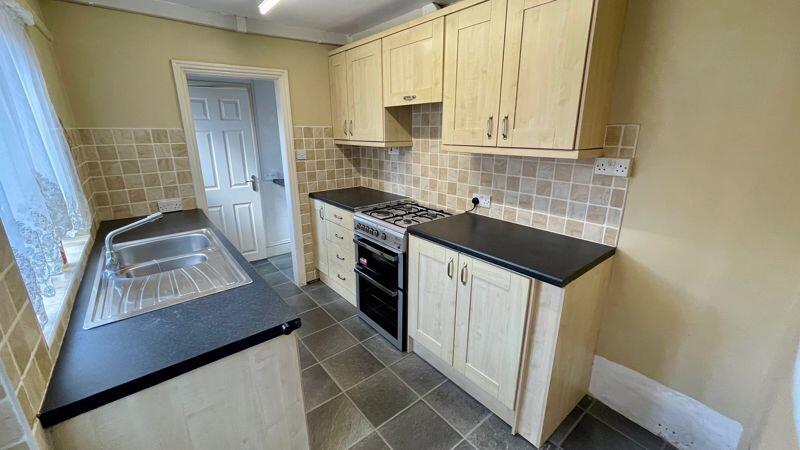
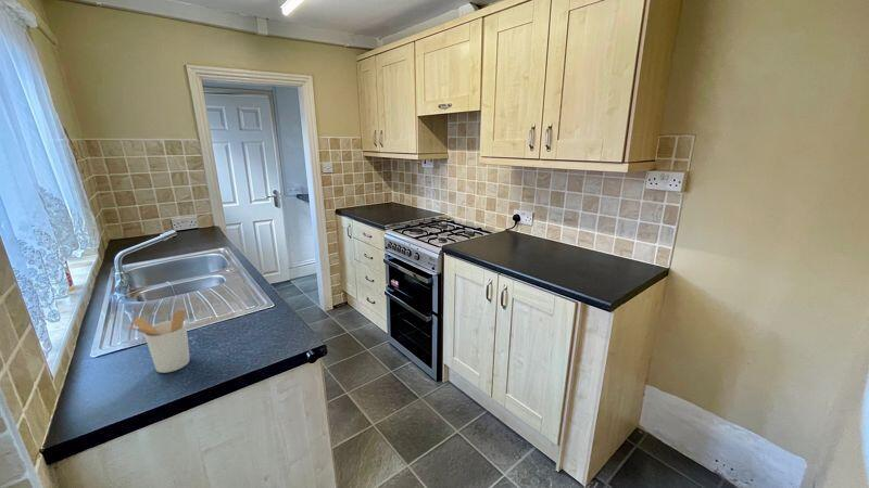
+ utensil holder [125,309,191,374]
